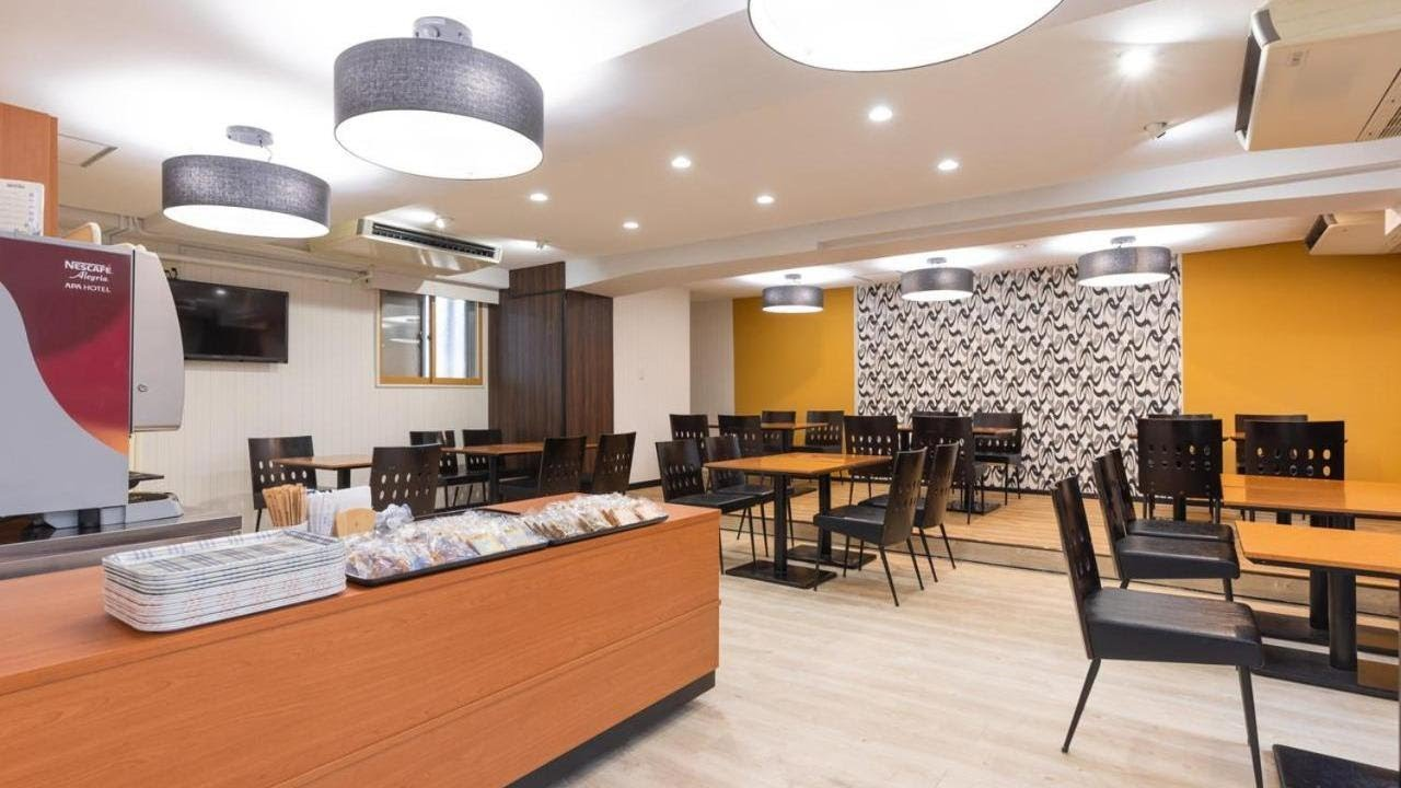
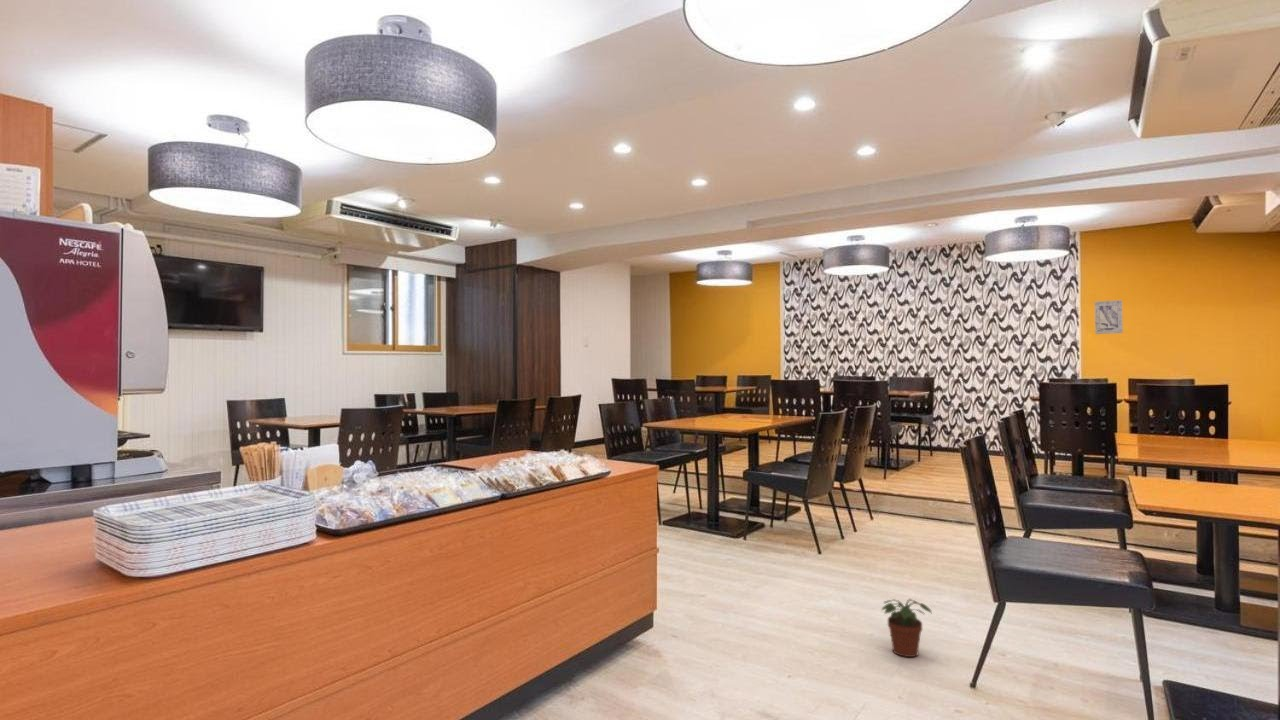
+ potted plant [880,597,933,658]
+ wall art [1094,299,1124,335]
